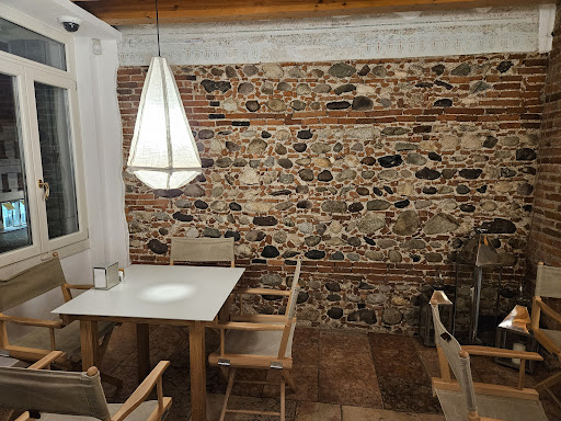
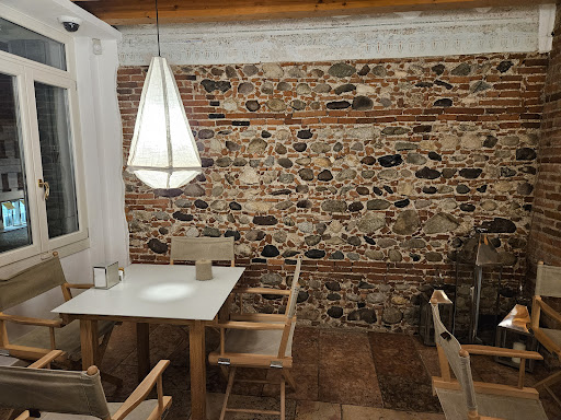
+ candle [194,257,214,281]
